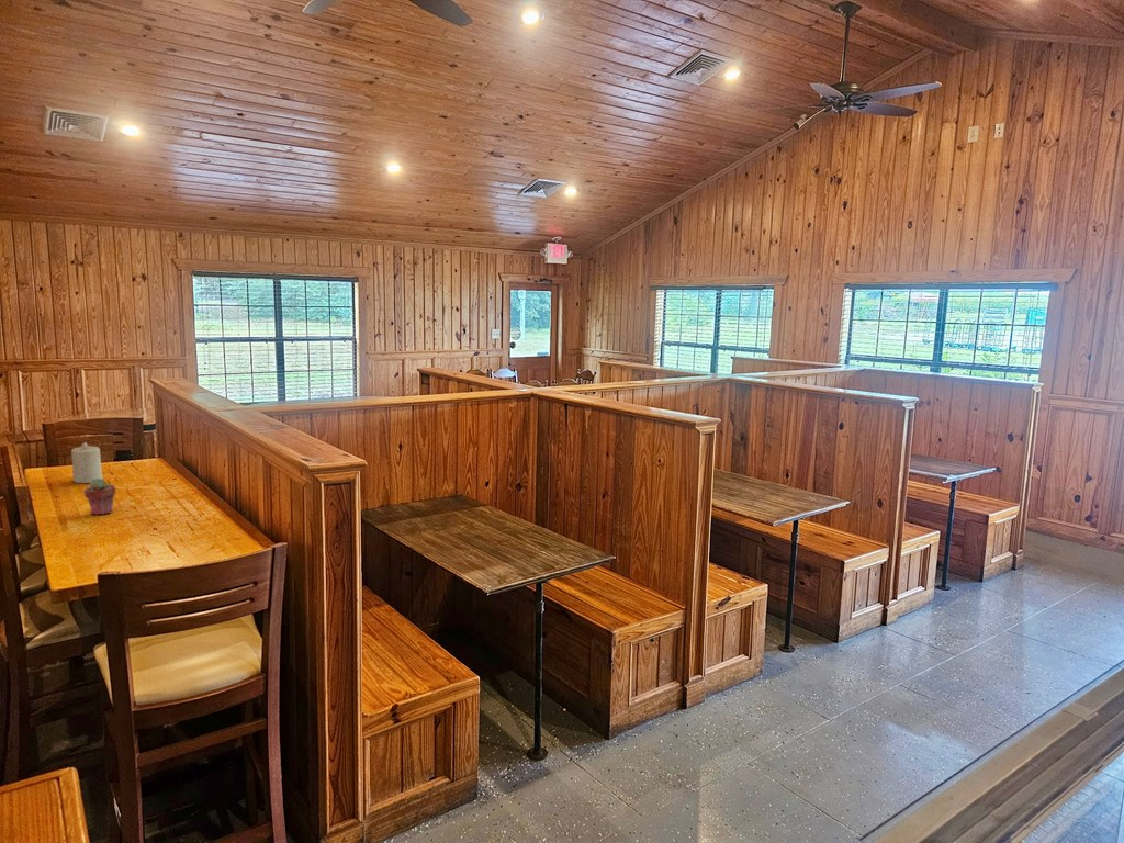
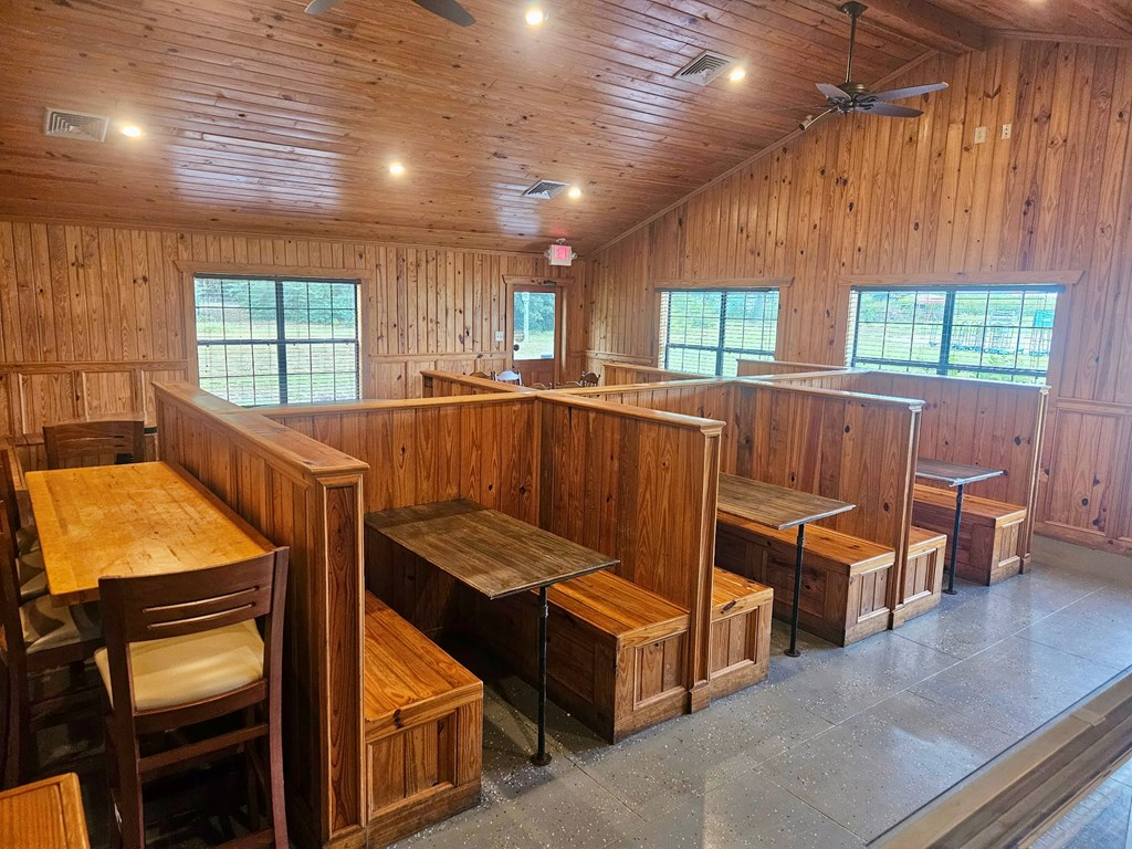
- potted succulent [82,477,117,516]
- candle [70,441,103,484]
